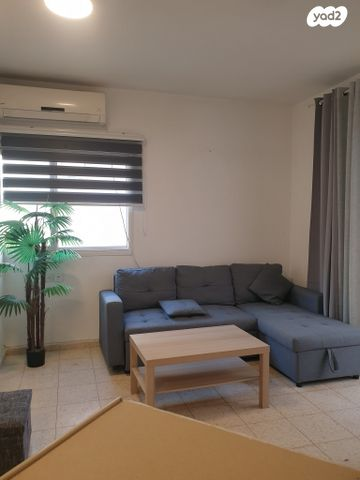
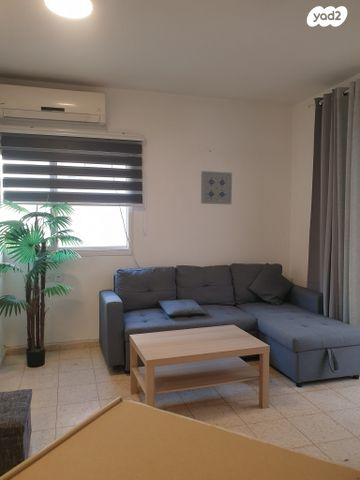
+ wall art [200,170,233,205]
